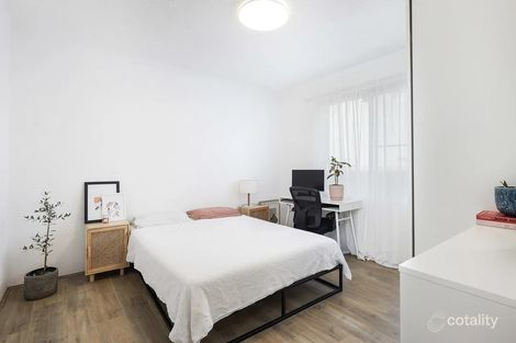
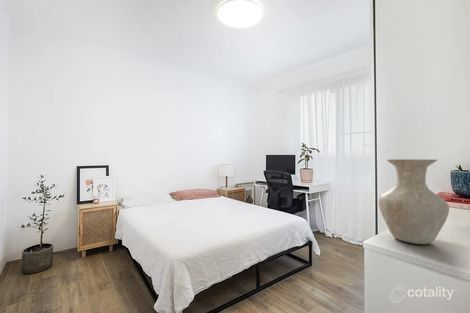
+ vase [378,158,450,245]
